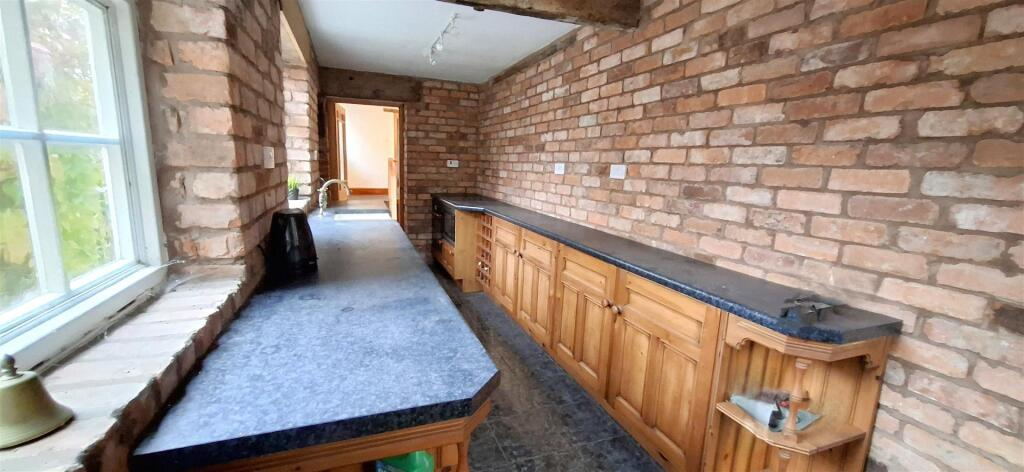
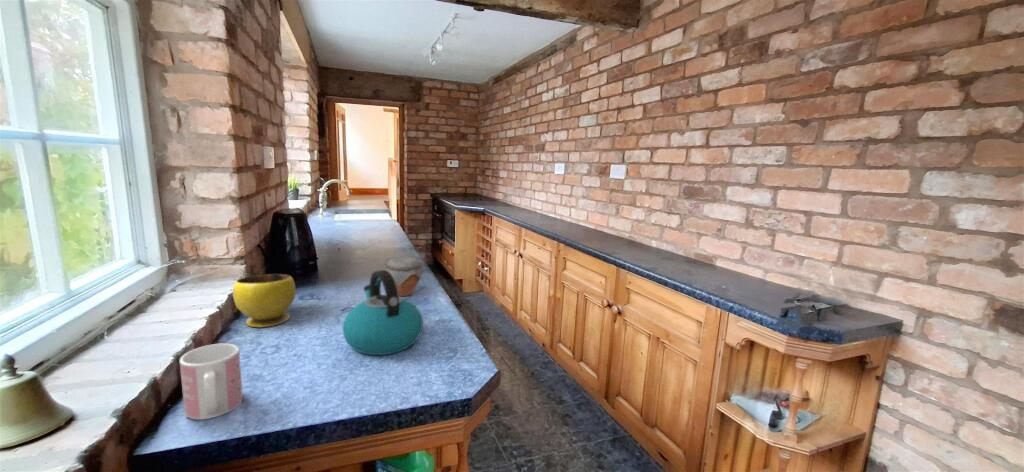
+ bowl [232,273,297,328]
+ kettle [341,269,424,356]
+ mug [179,342,244,421]
+ jar [384,256,425,297]
